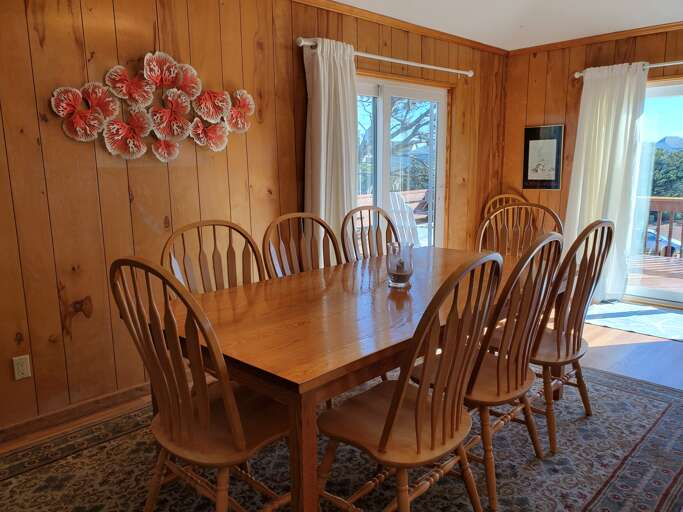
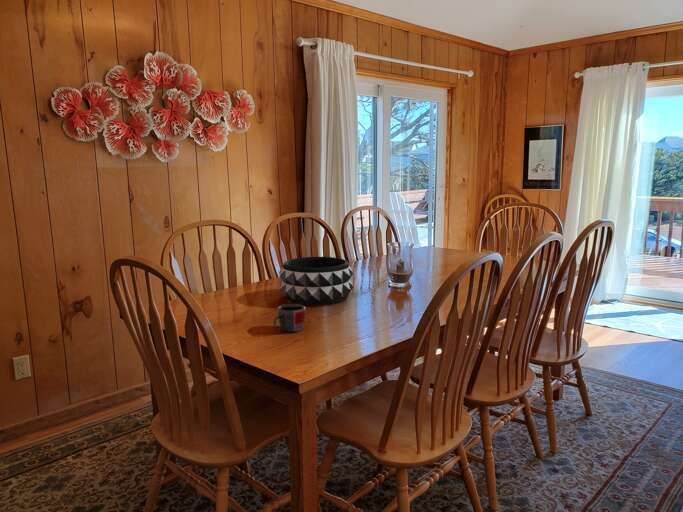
+ decorative bowl [278,256,354,306]
+ mug [272,303,307,333]
